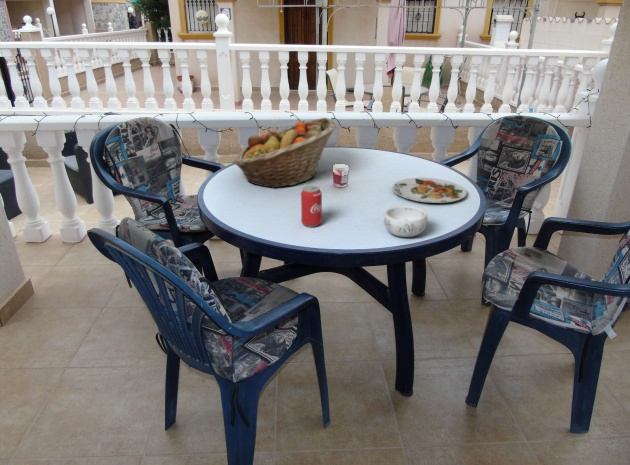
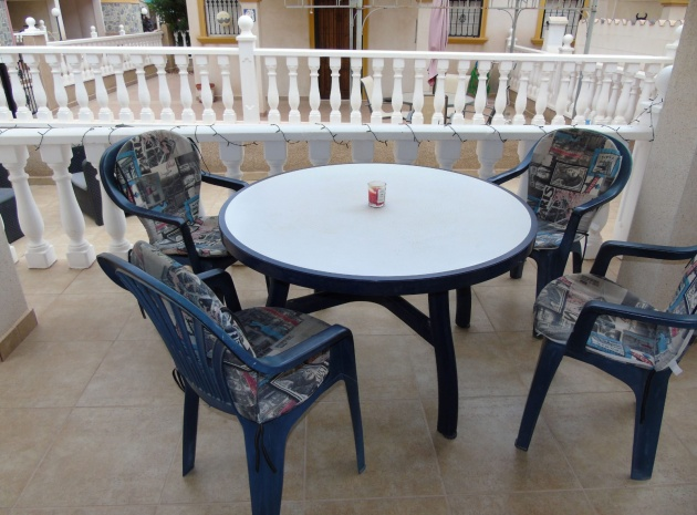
- plate [391,177,468,204]
- fruit basket [233,117,337,189]
- beverage can [300,184,323,228]
- decorative bowl [382,205,428,238]
